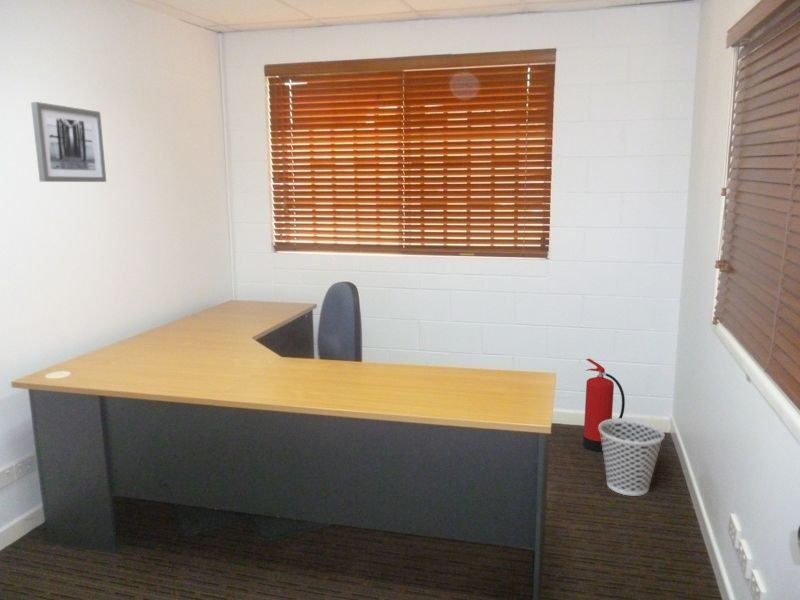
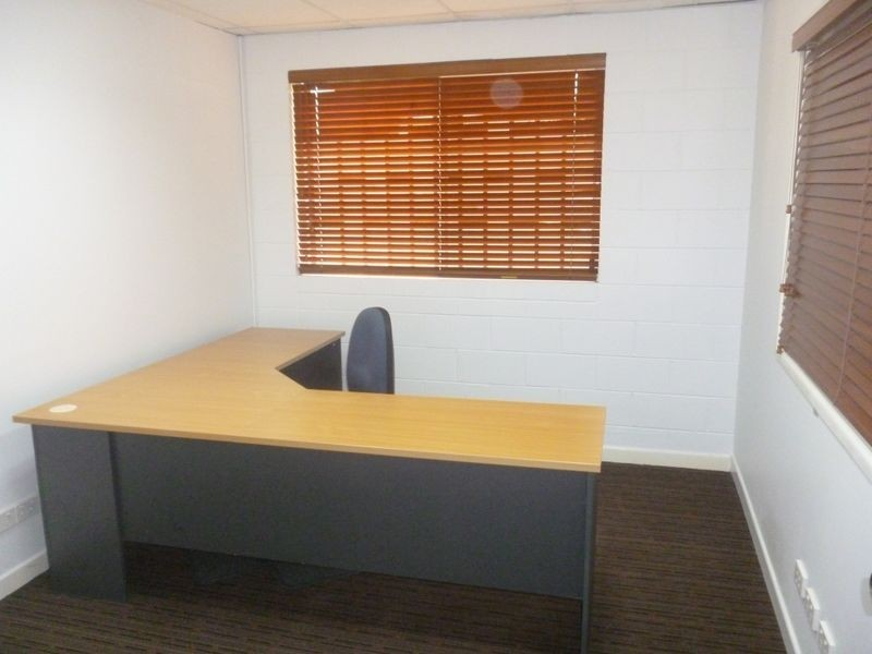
- wall art [30,101,107,183]
- fire extinguisher [582,358,626,452]
- wastebasket [599,418,665,497]
